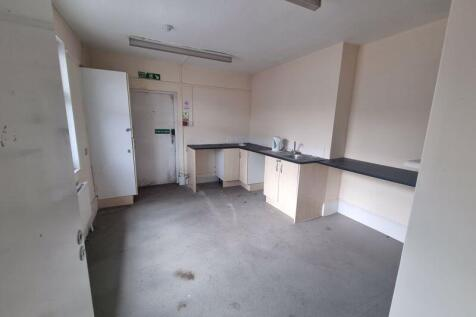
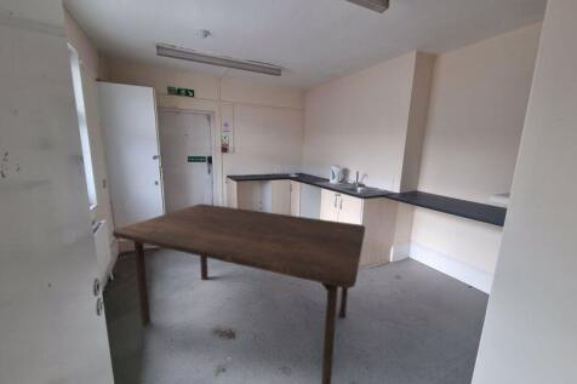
+ dining table [112,202,366,384]
